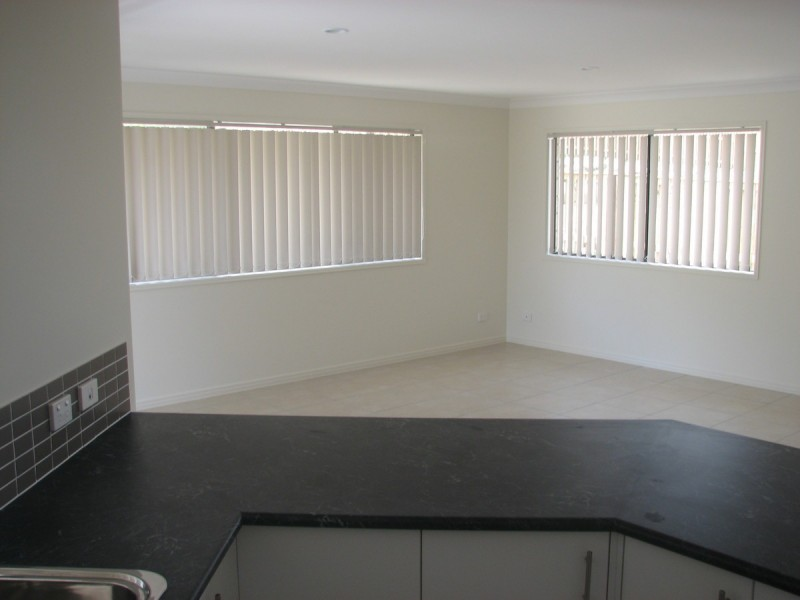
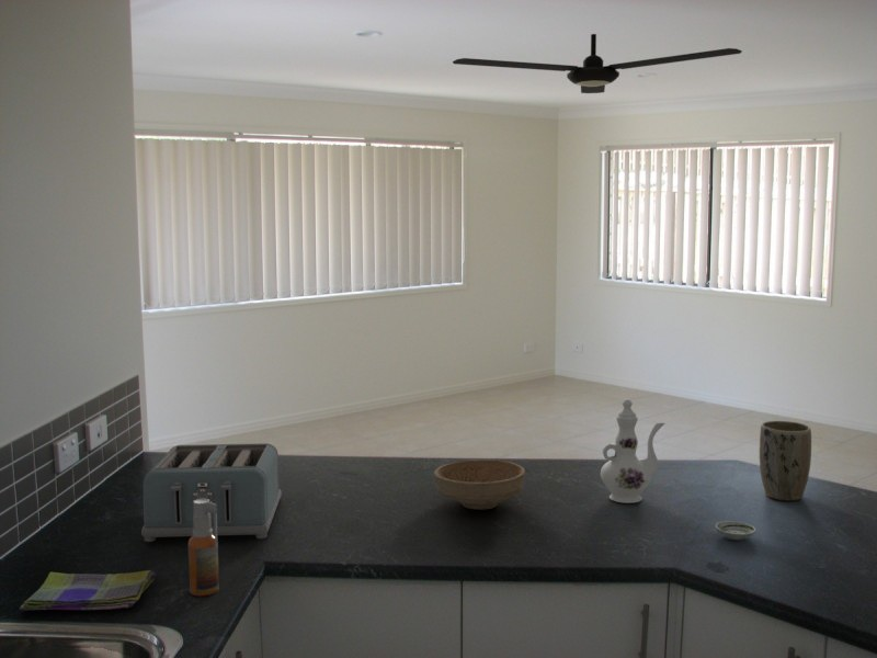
+ toaster [140,442,283,543]
+ ceiling fan [452,33,743,94]
+ chinaware [600,398,665,504]
+ bowl [433,458,526,511]
+ dish towel [19,569,157,611]
+ spray bottle [187,499,220,597]
+ saucer [714,520,758,541]
+ plant pot [759,420,812,502]
